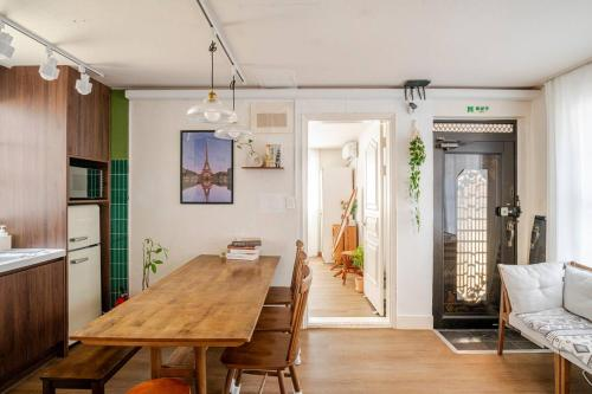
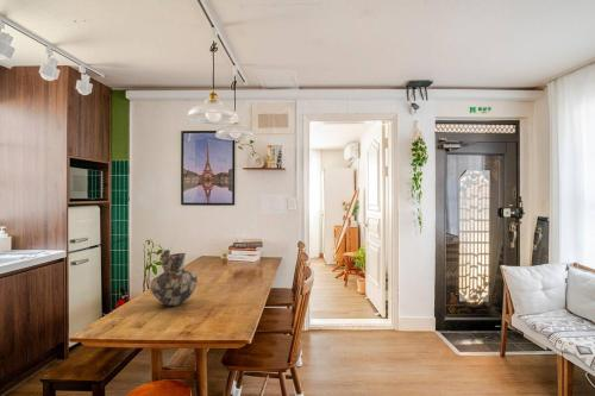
+ vase [149,249,199,307]
